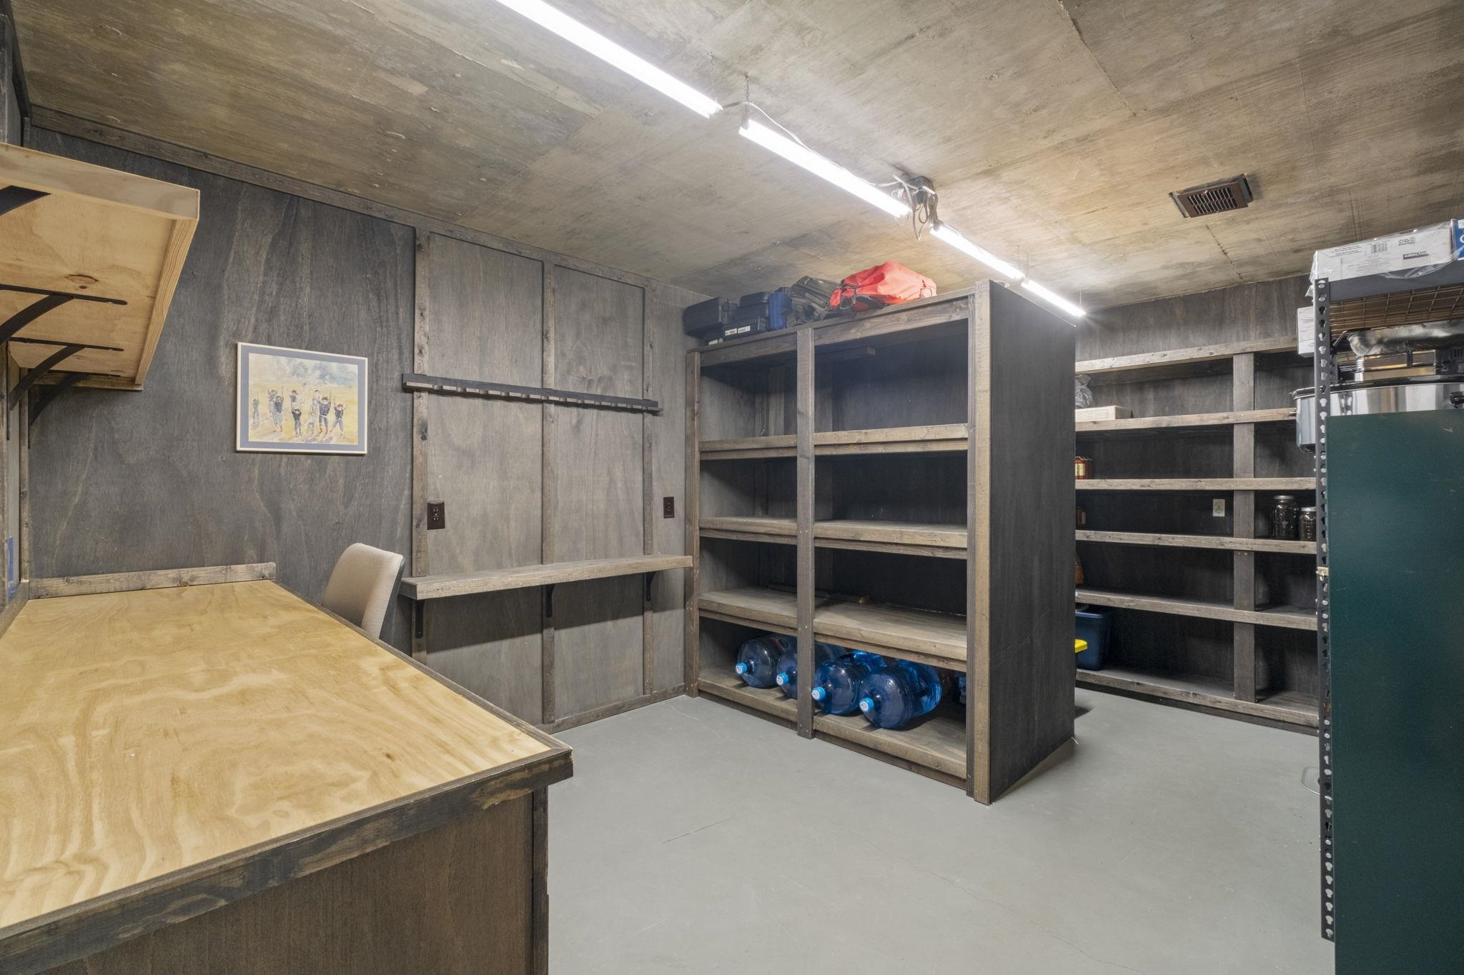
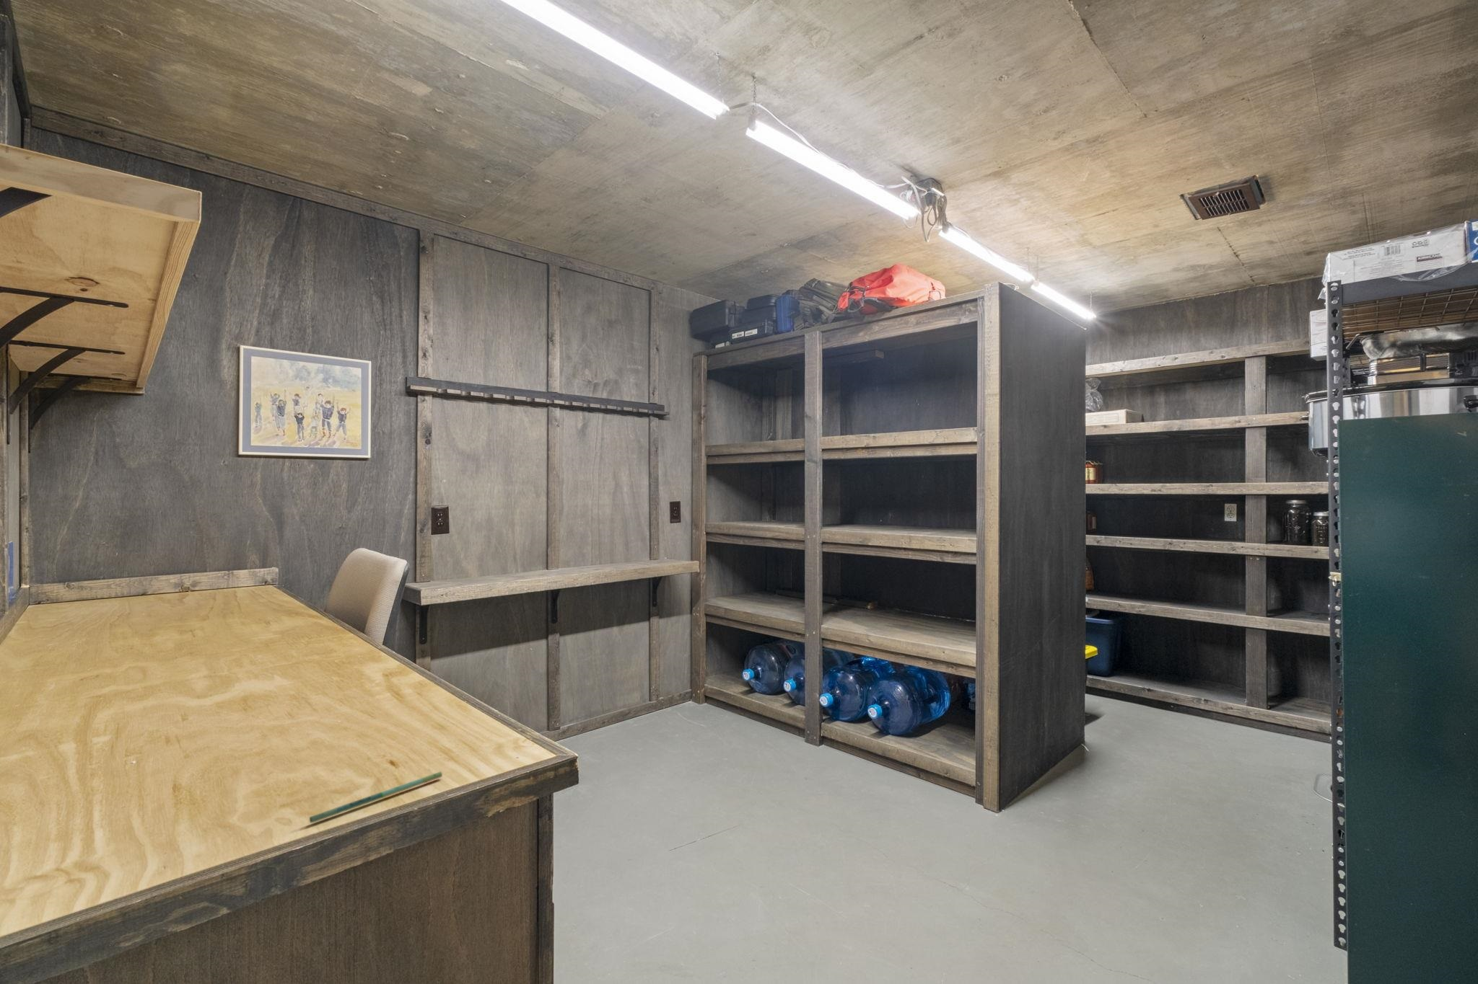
+ pen [309,771,443,824]
